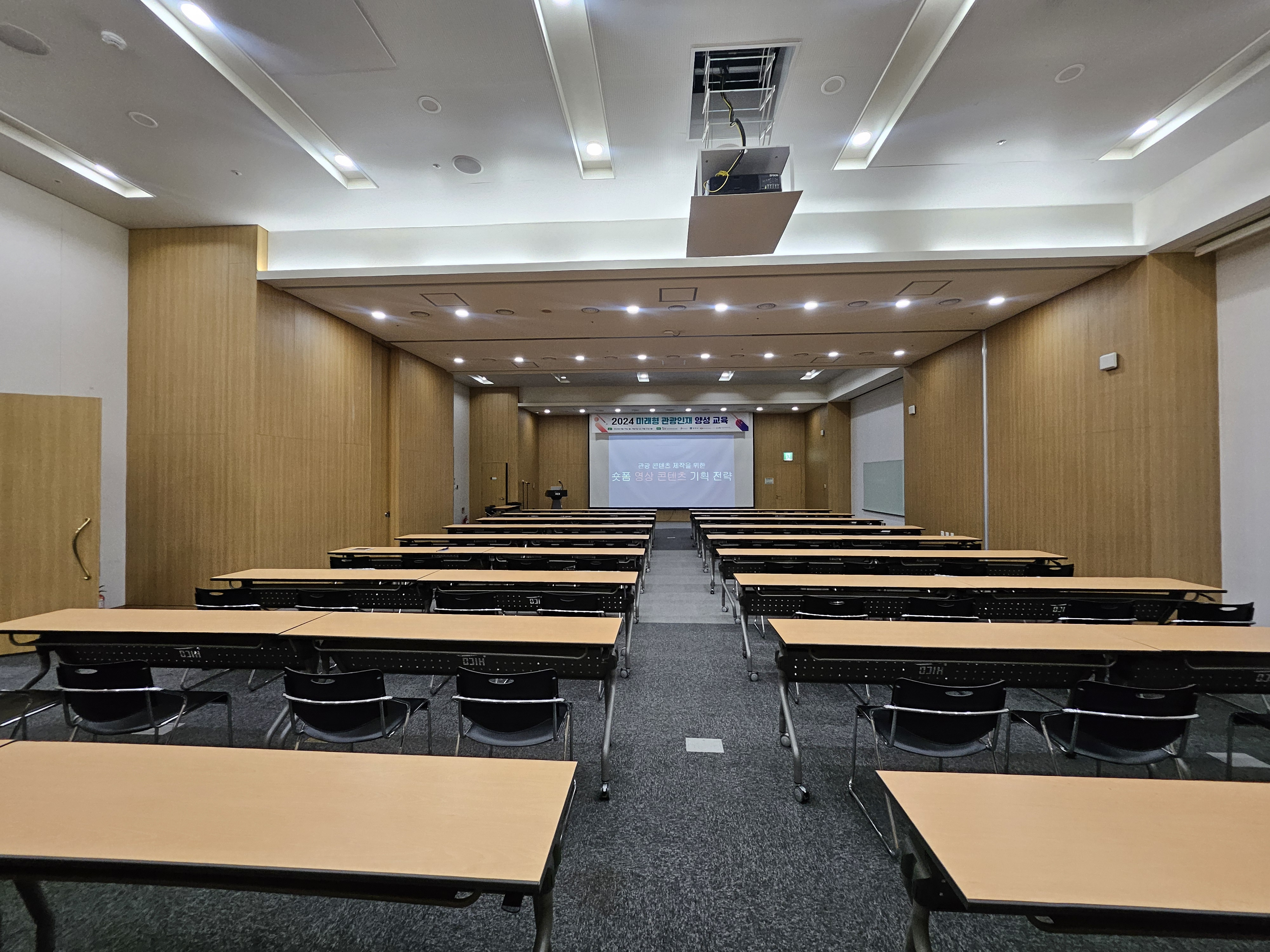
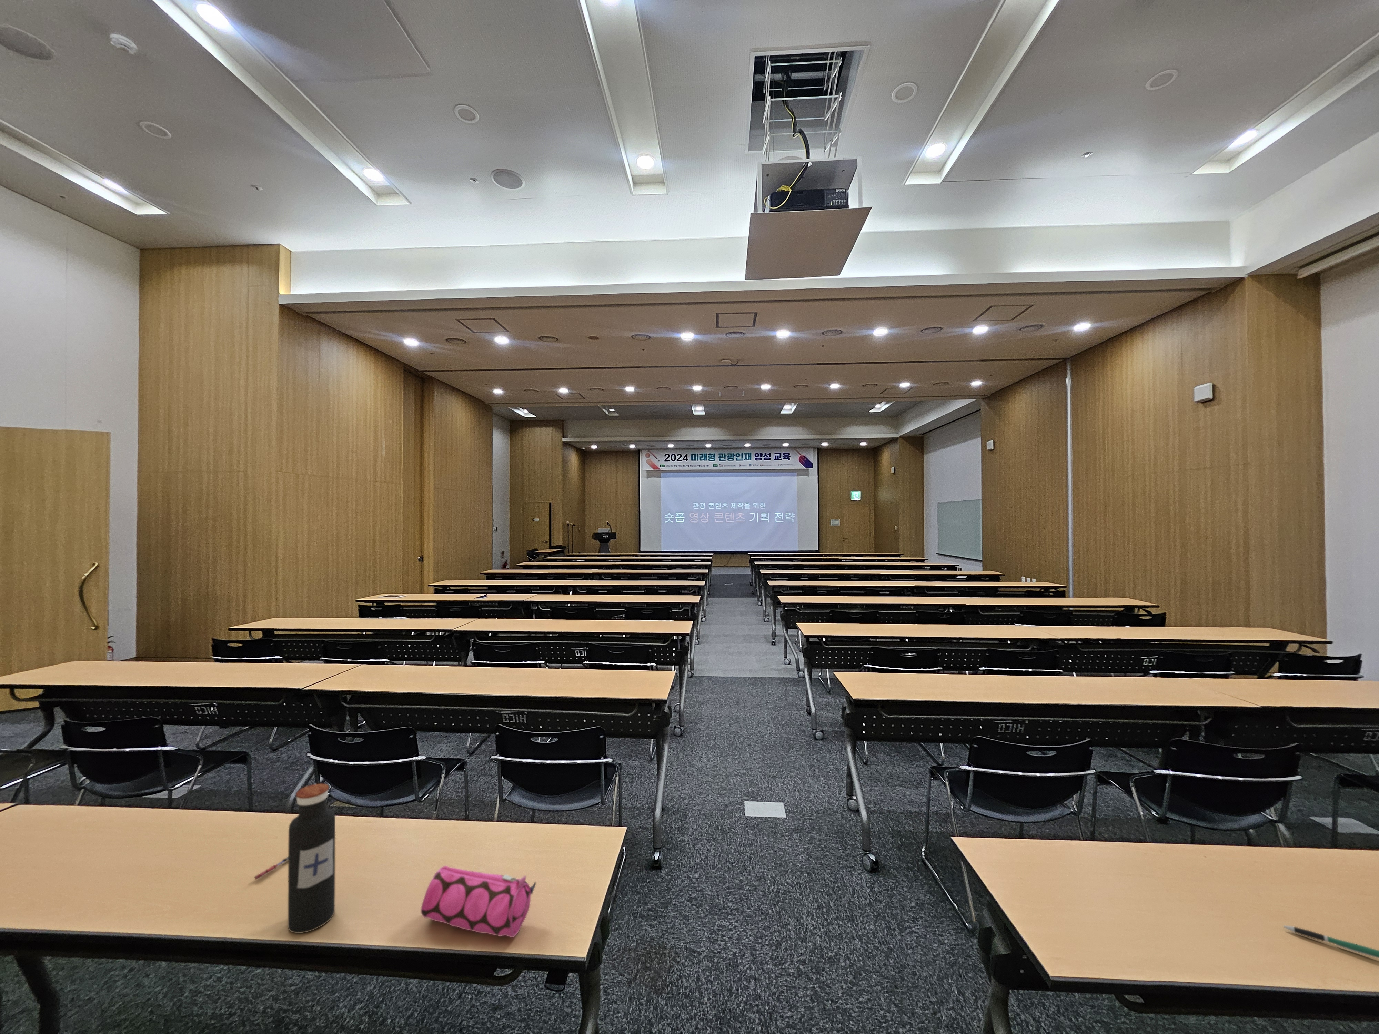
+ pencil case [420,866,536,937]
+ pen [1283,925,1379,959]
+ pen [253,857,288,880]
+ water bottle [288,783,336,933]
